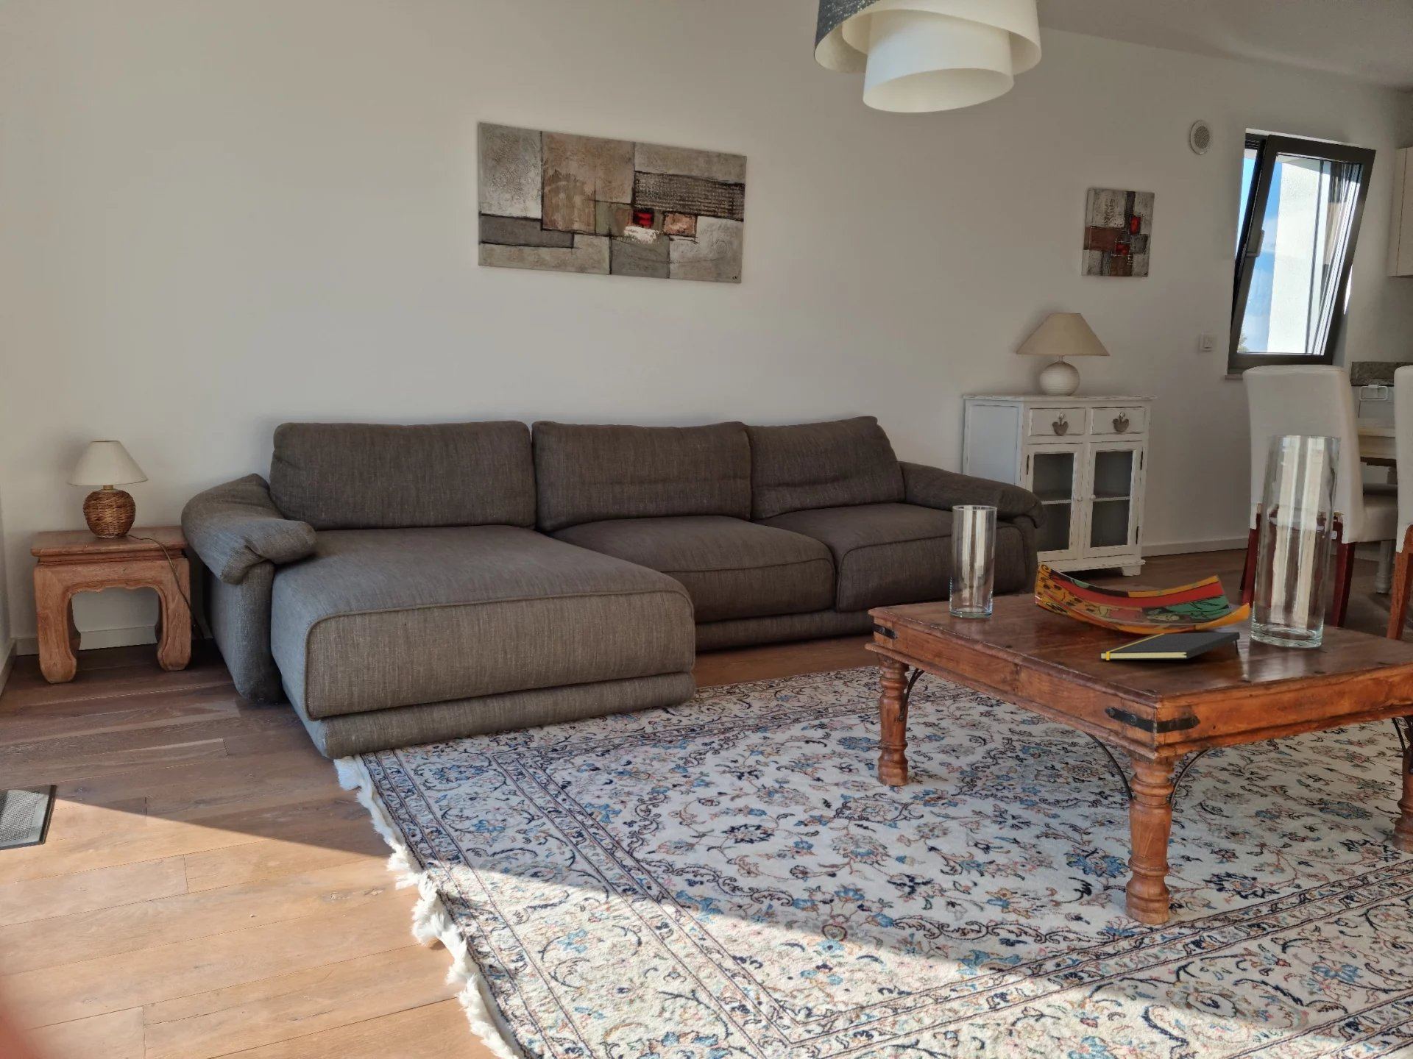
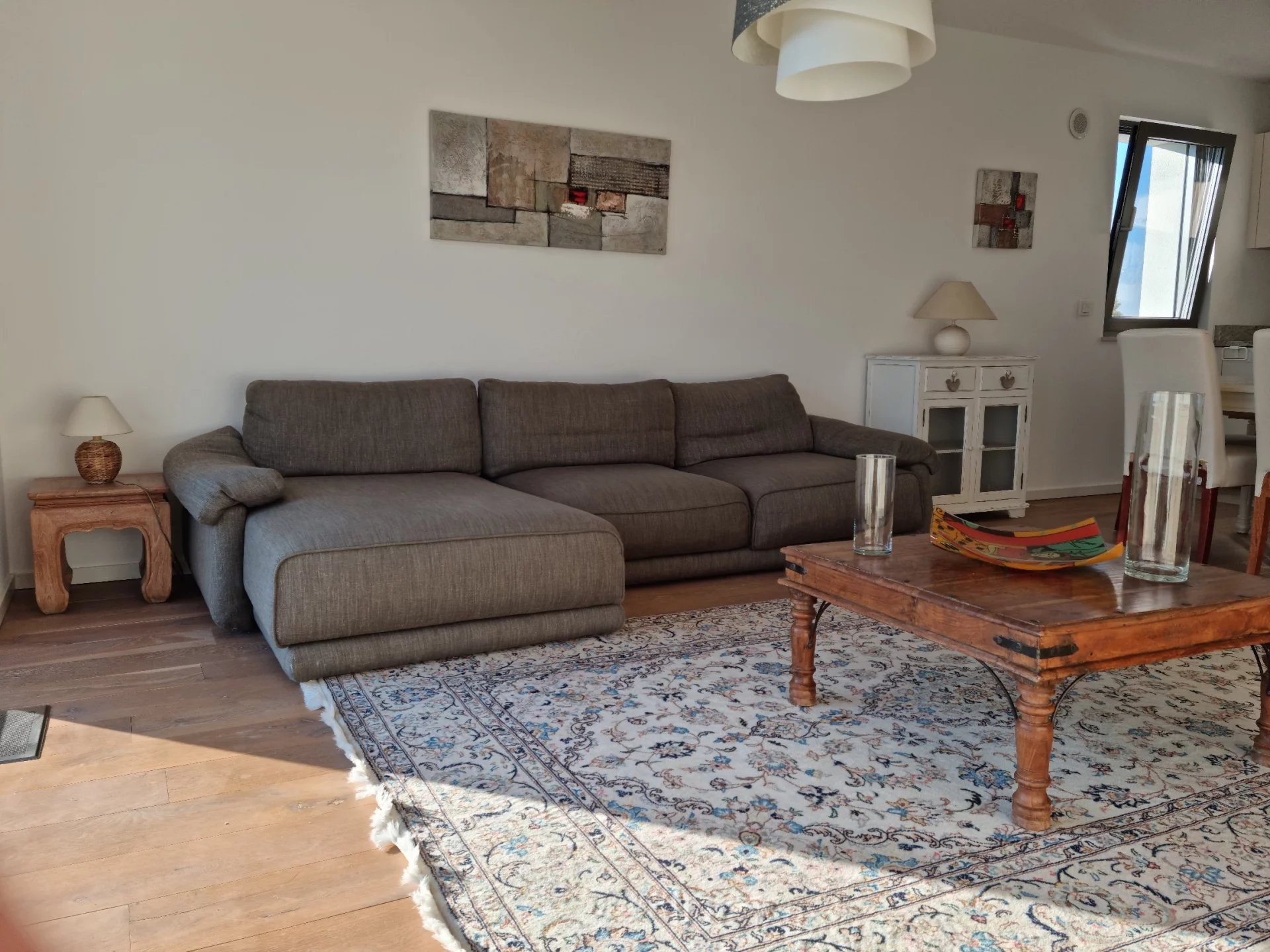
- notepad [1099,631,1241,661]
